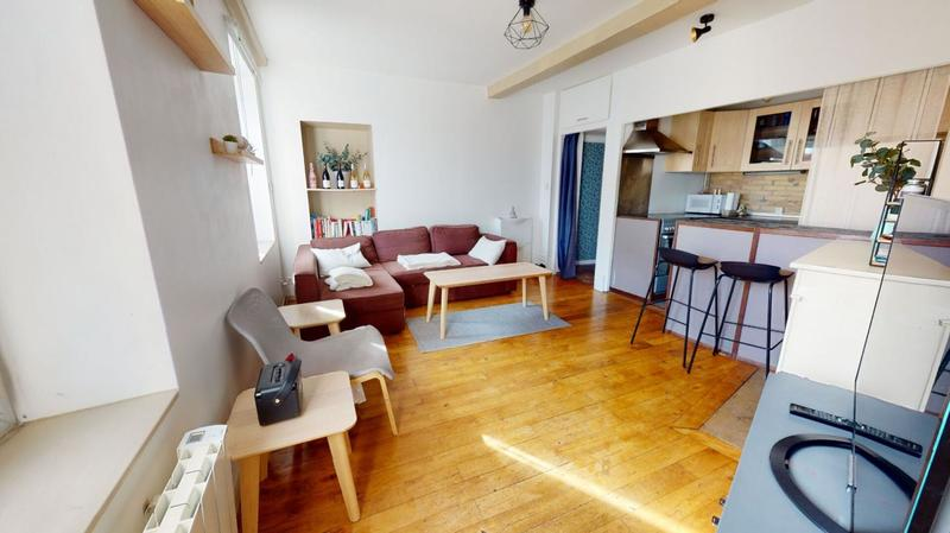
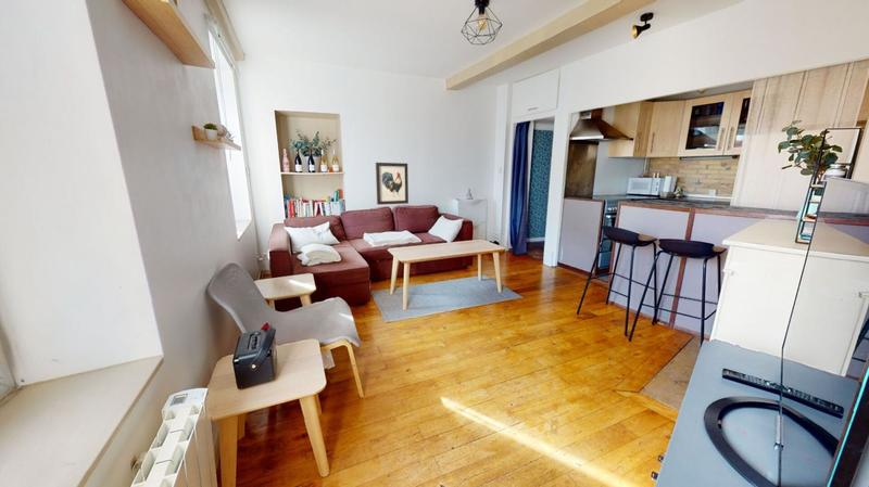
+ wall art [375,162,410,206]
